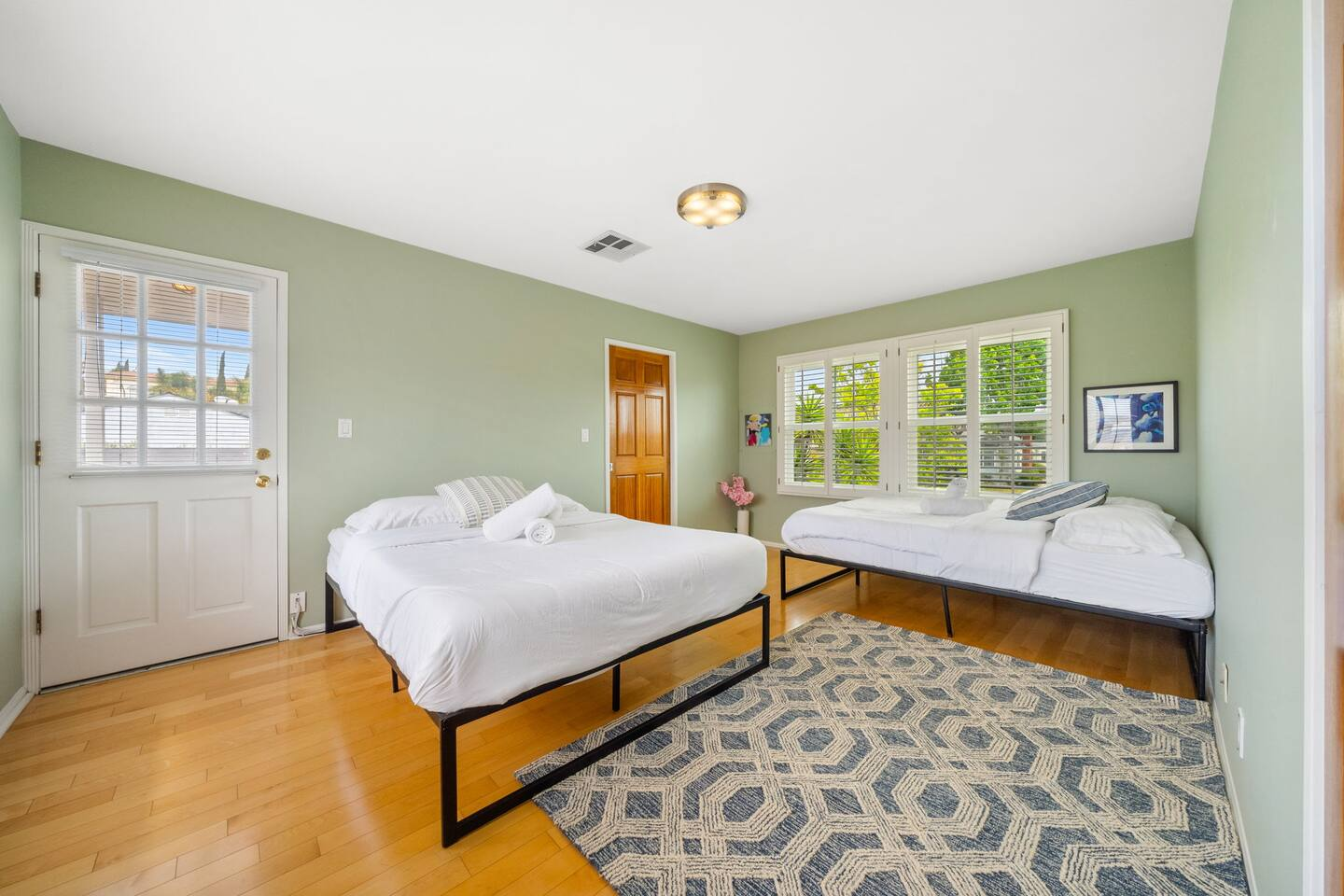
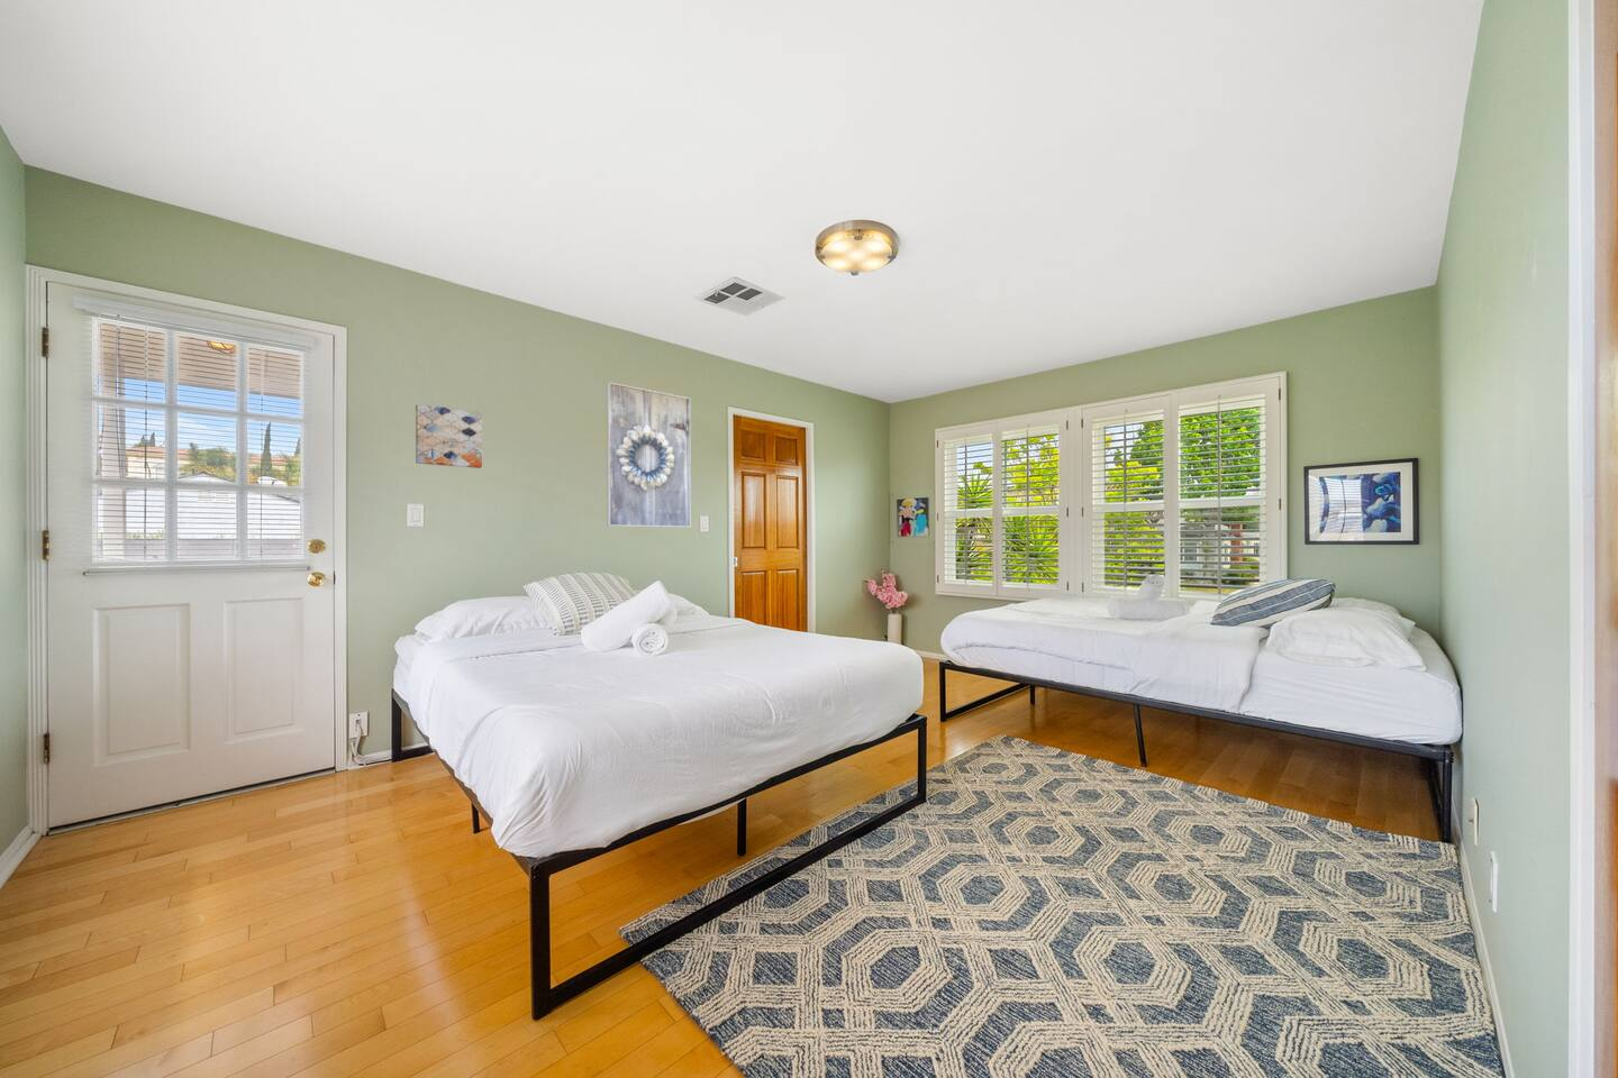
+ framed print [606,381,691,528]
+ wall art [414,403,483,469]
